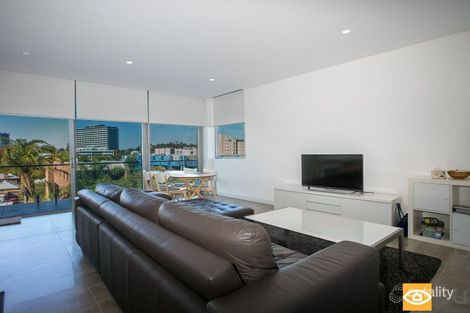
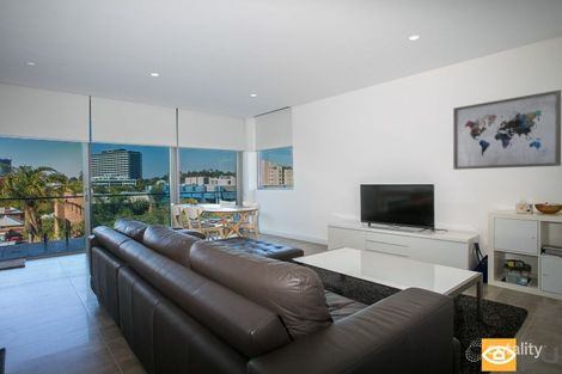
+ wall art [452,88,562,171]
